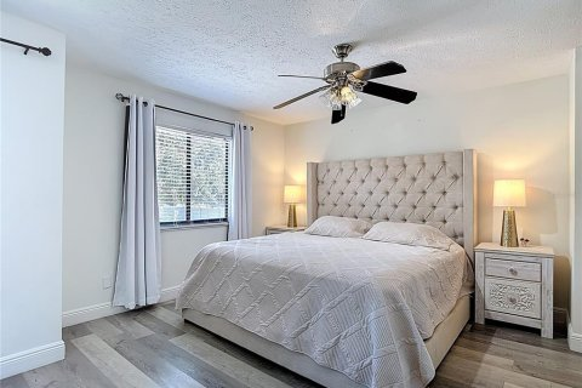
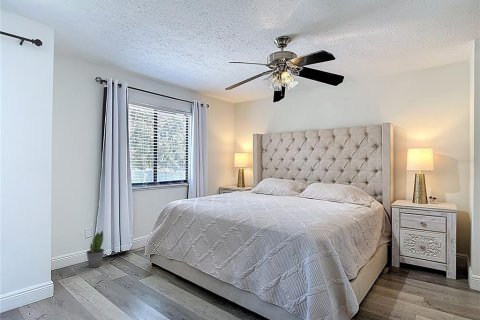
+ potted plant [85,229,105,269]
